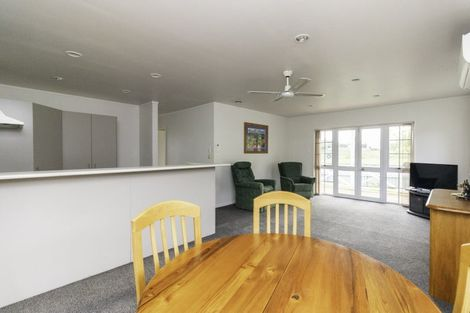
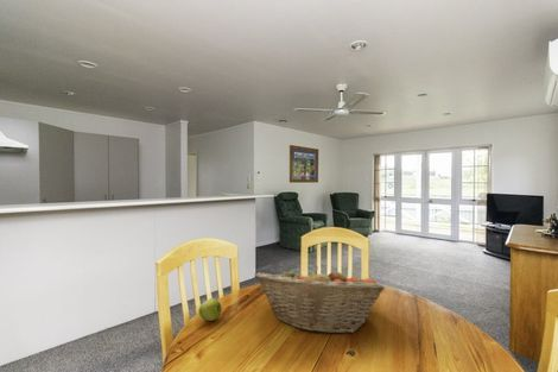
+ apple [198,297,223,322]
+ fruit basket [253,265,386,335]
